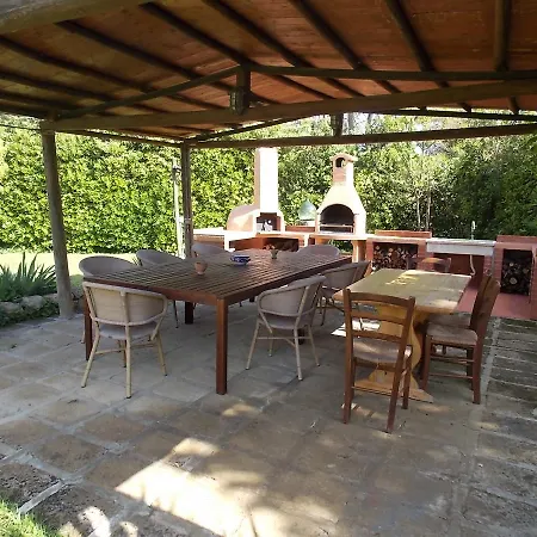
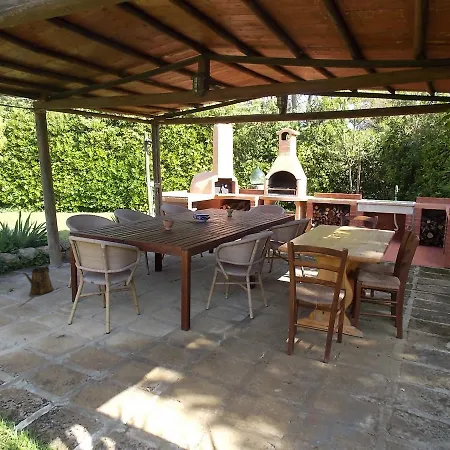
+ watering can [22,265,55,295]
